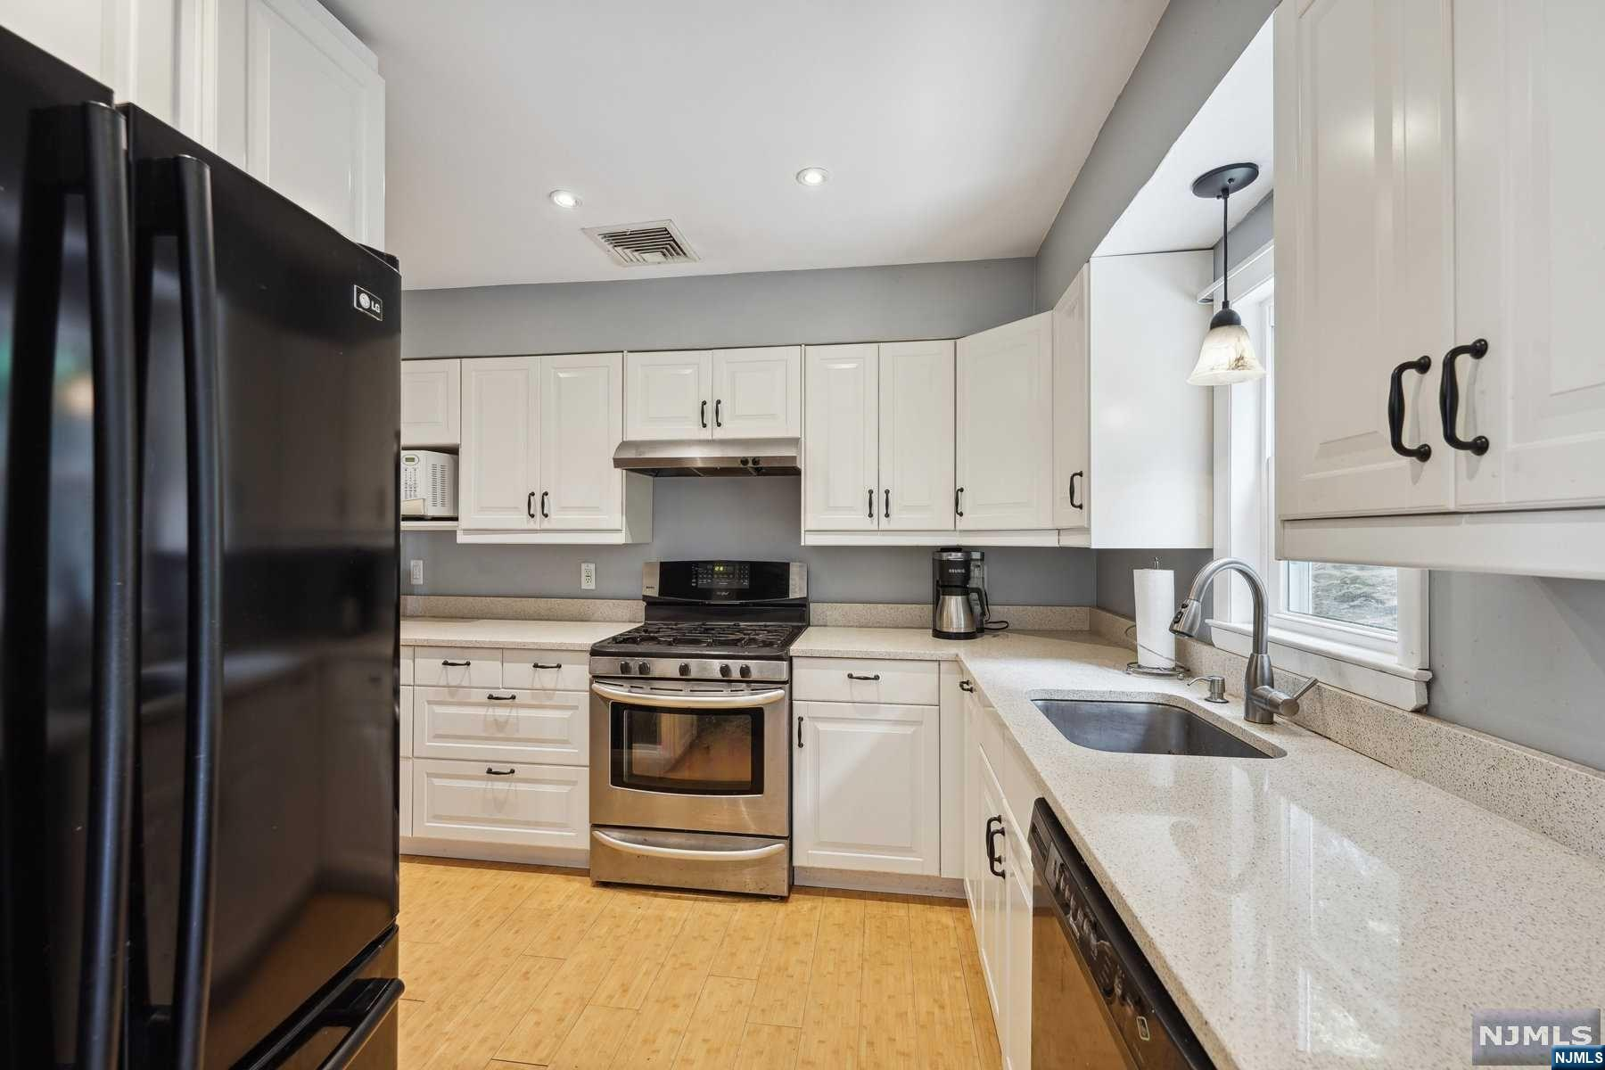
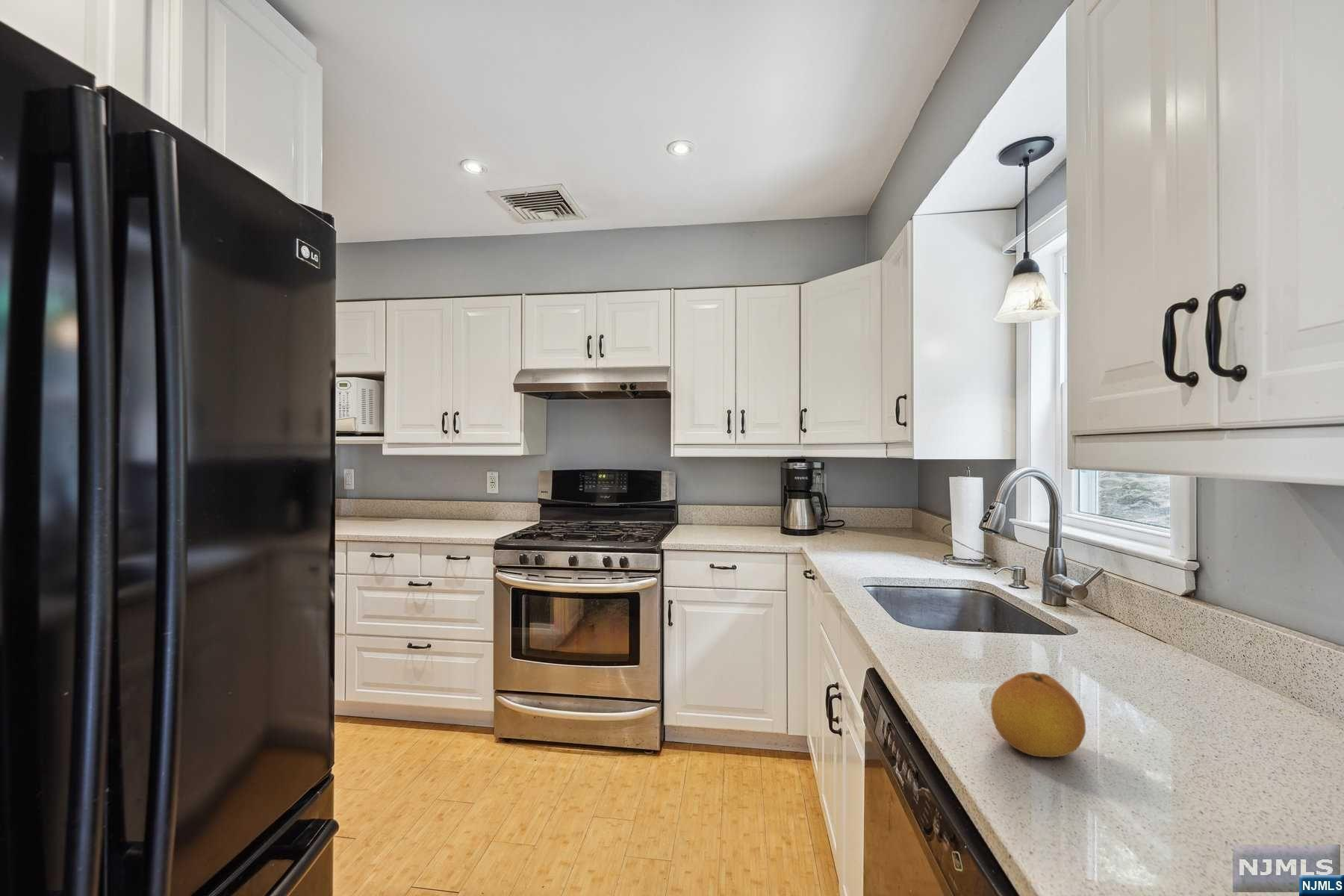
+ fruit [990,671,1086,758]
